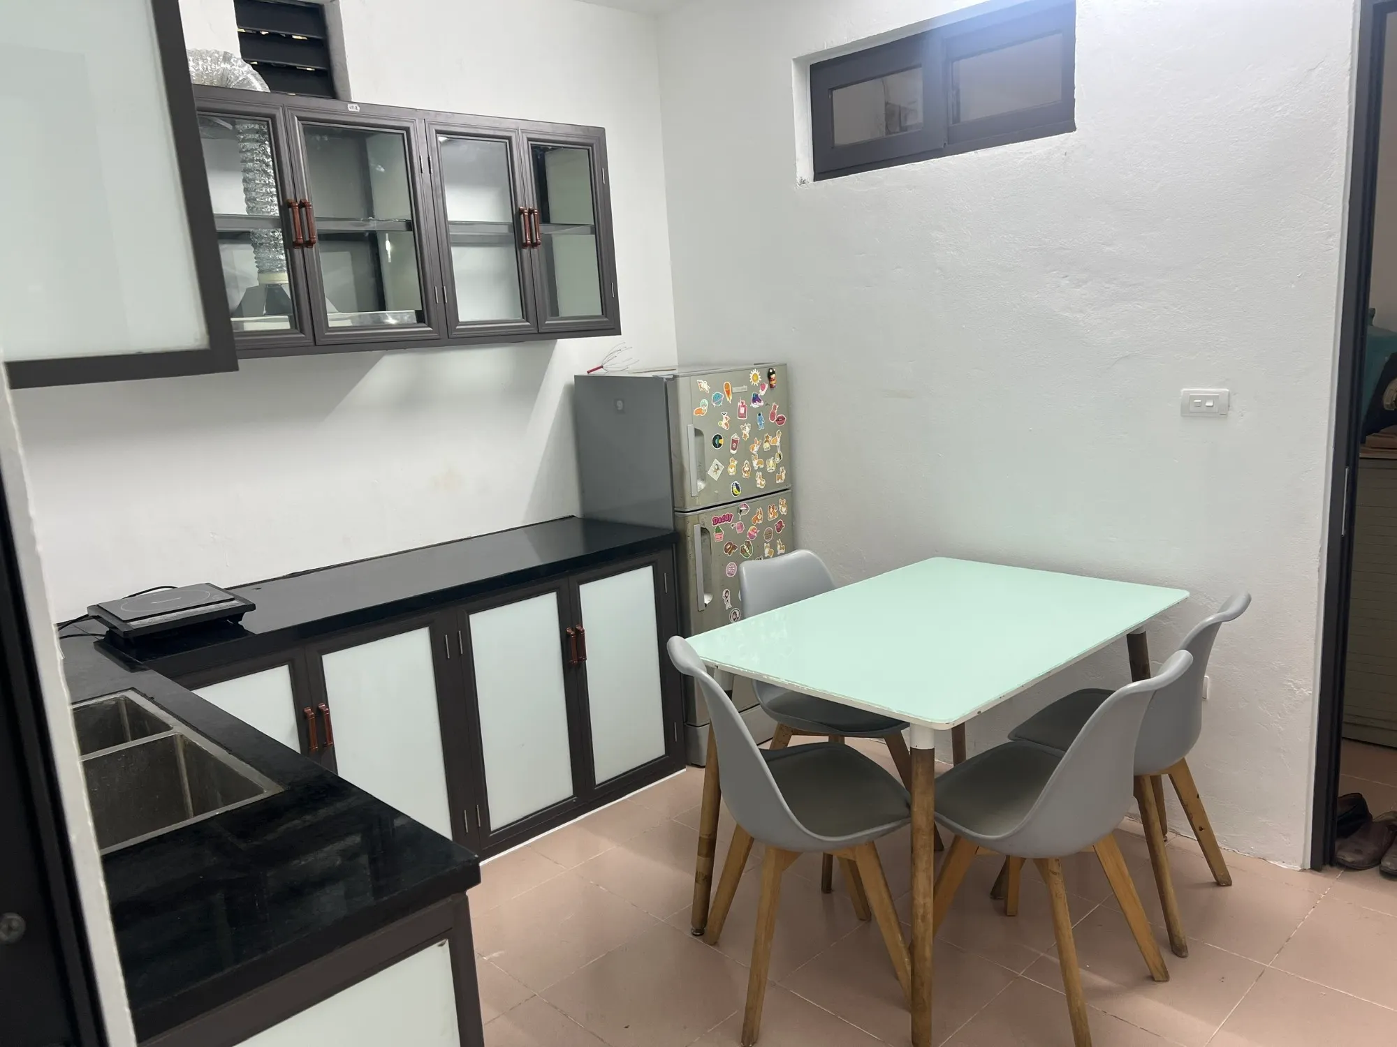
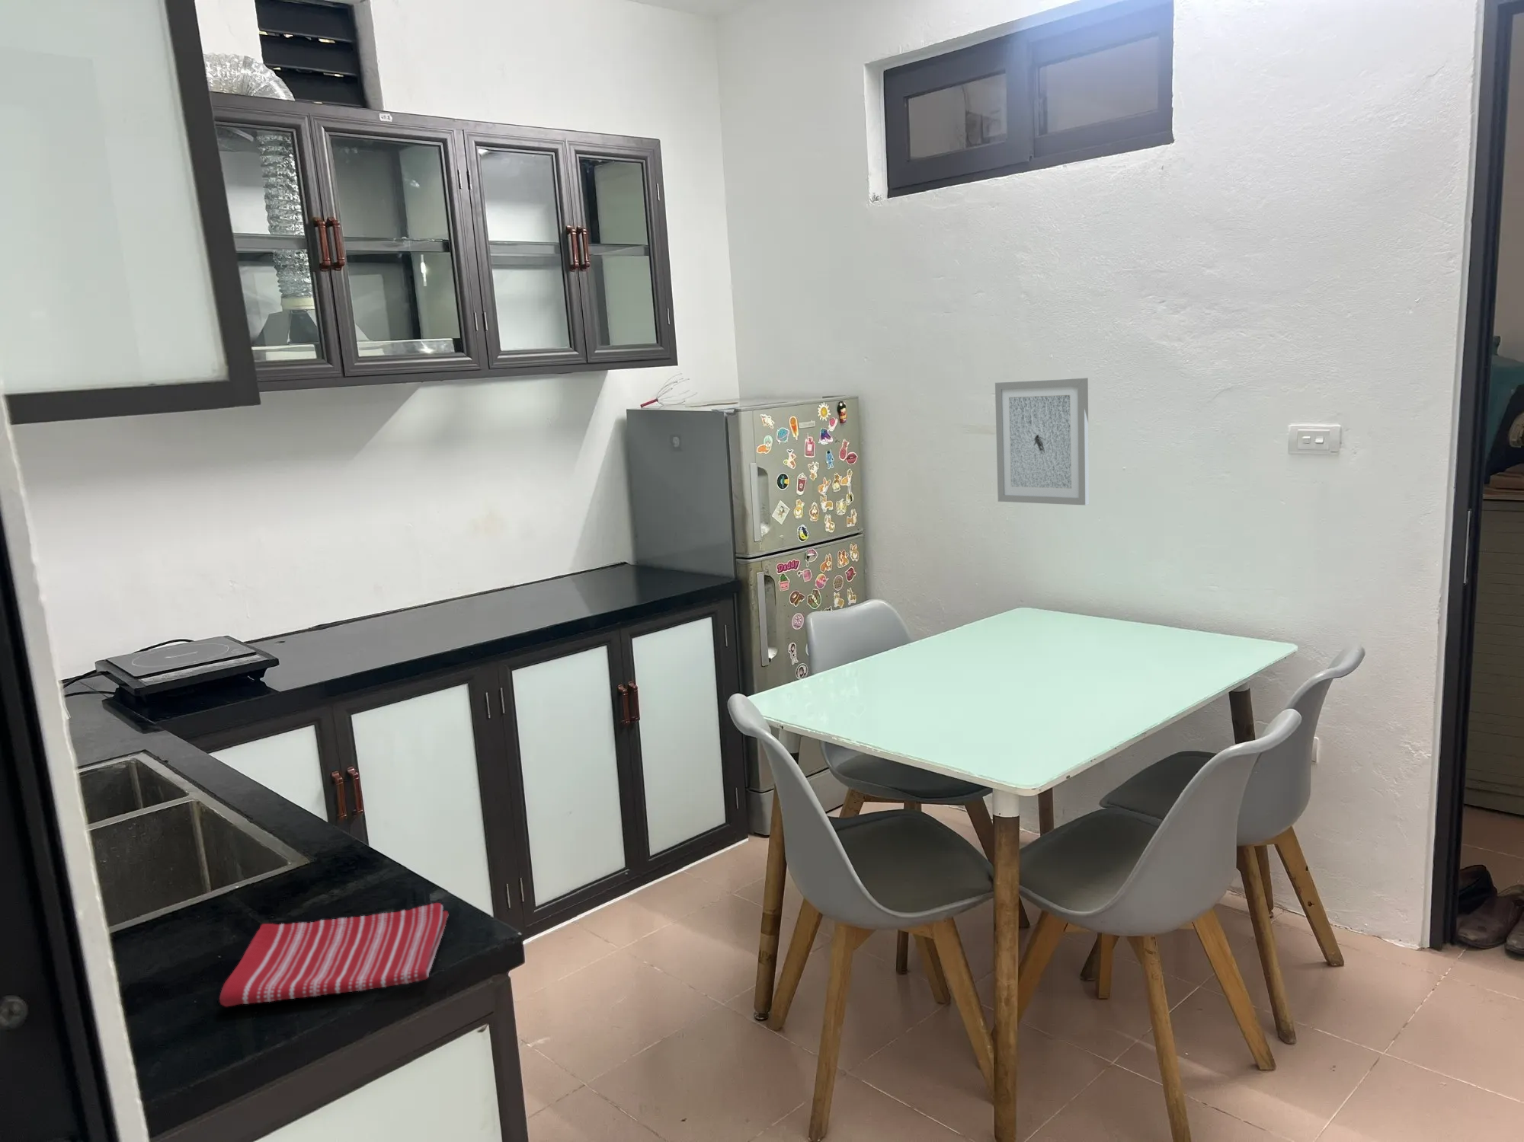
+ dish towel [218,902,449,1008]
+ wall art [995,377,1090,506]
